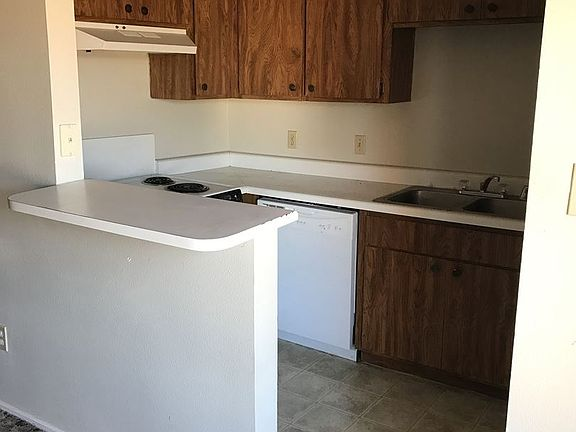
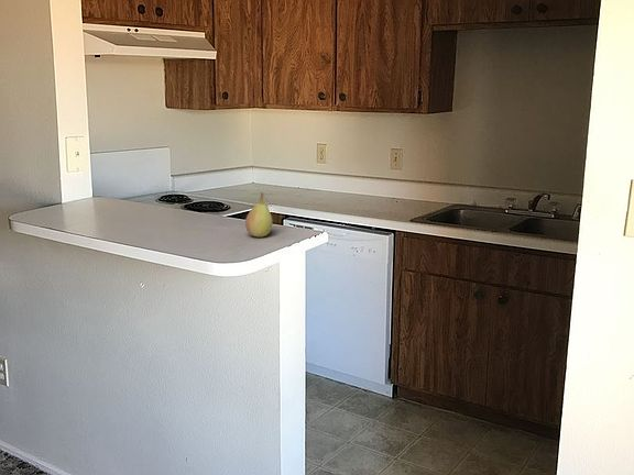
+ fruit [244,191,273,238]
